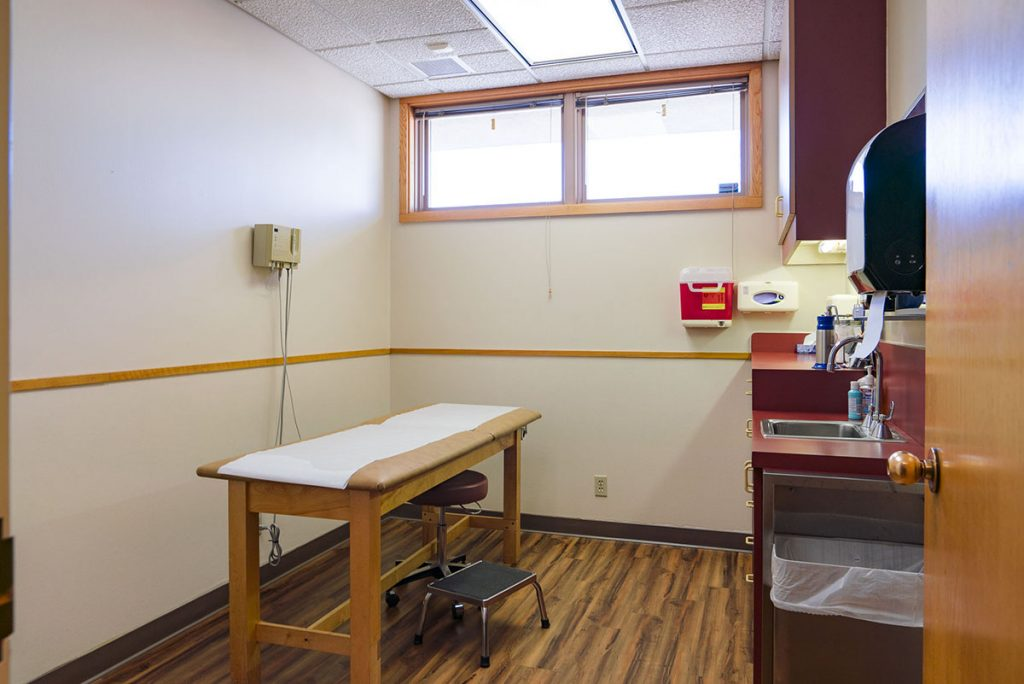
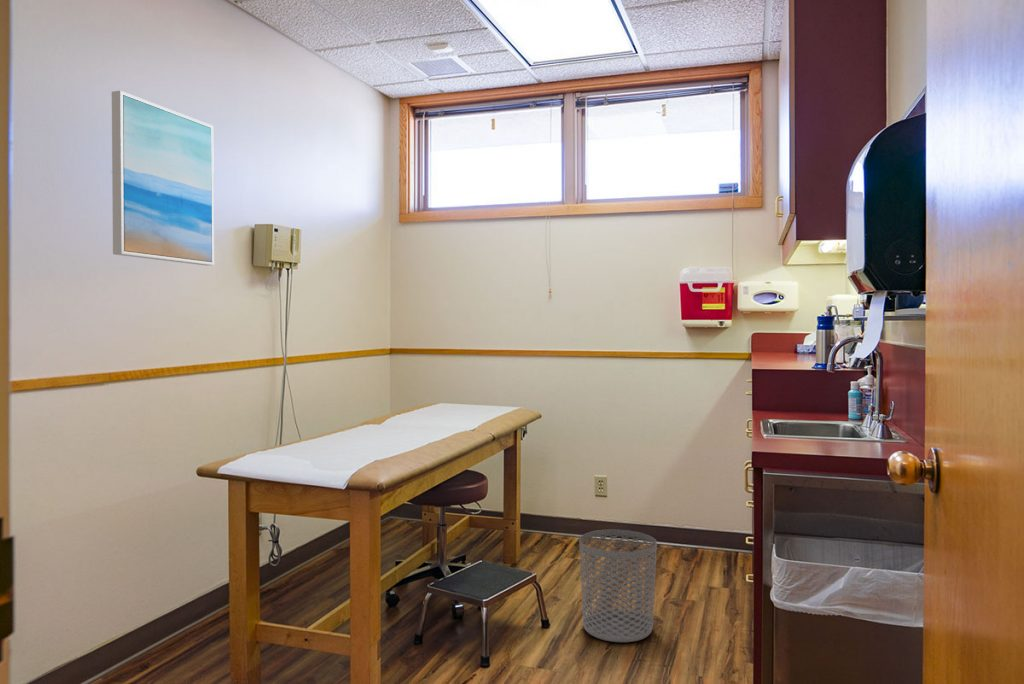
+ wall art [111,90,215,267]
+ waste bin [578,529,658,643]
